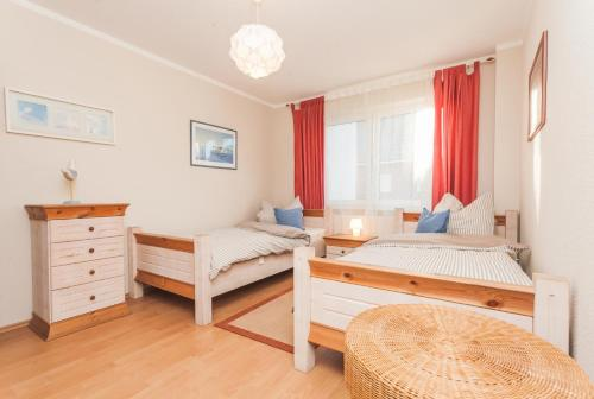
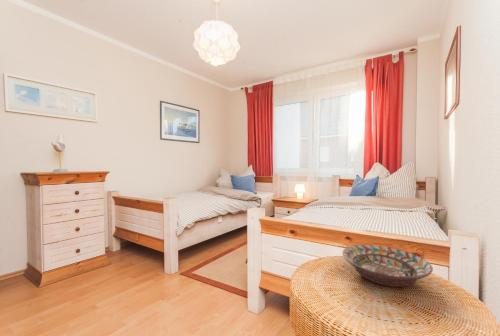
+ decorative bowl [341,244,434,288]
